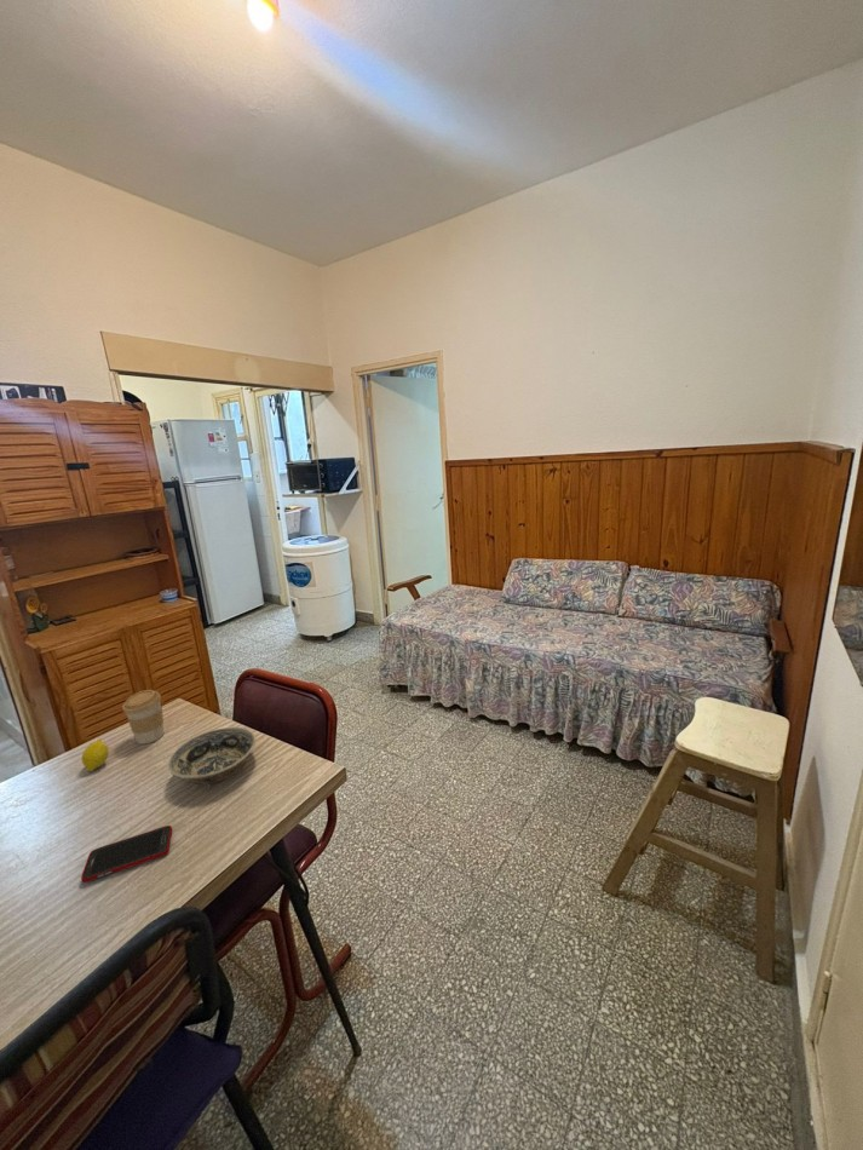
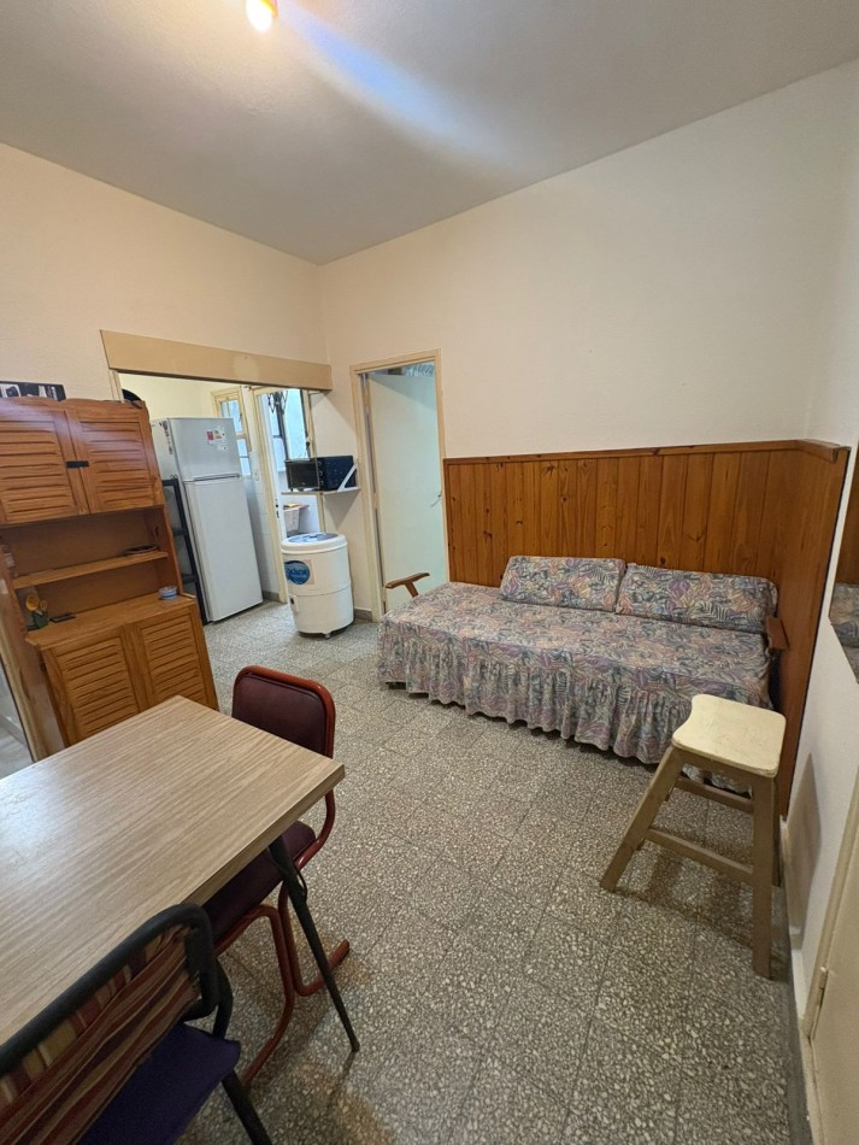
- cell phone [80,824,173,884]
- fruit [81,737,110,772]
- bowl [167,726,257,794]
- coffee cup [121,689,166,746]
